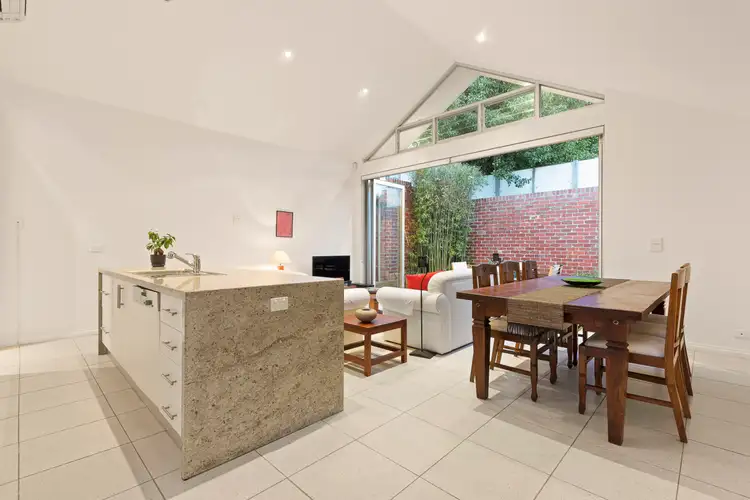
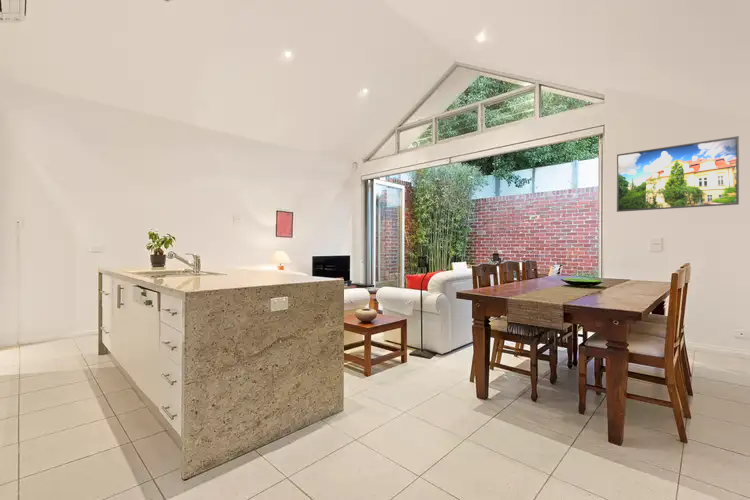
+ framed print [616,135,740,213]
